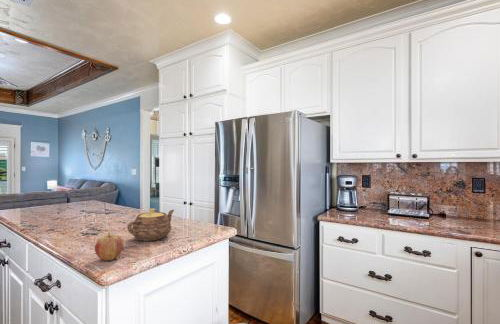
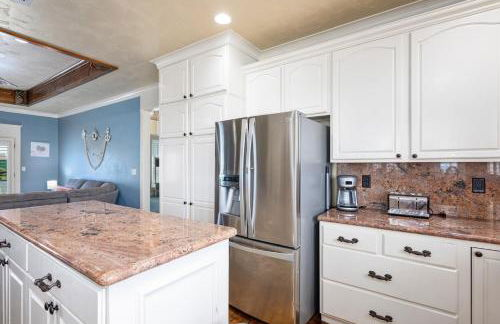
- teapot [126,208,175,242]
- fruit [94,232,125,261]
